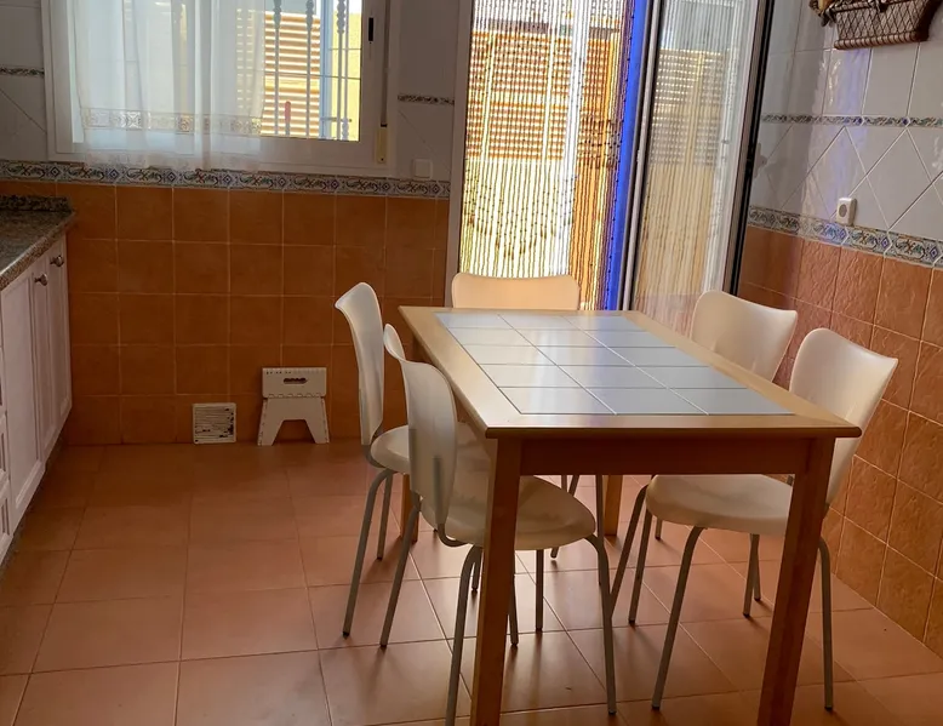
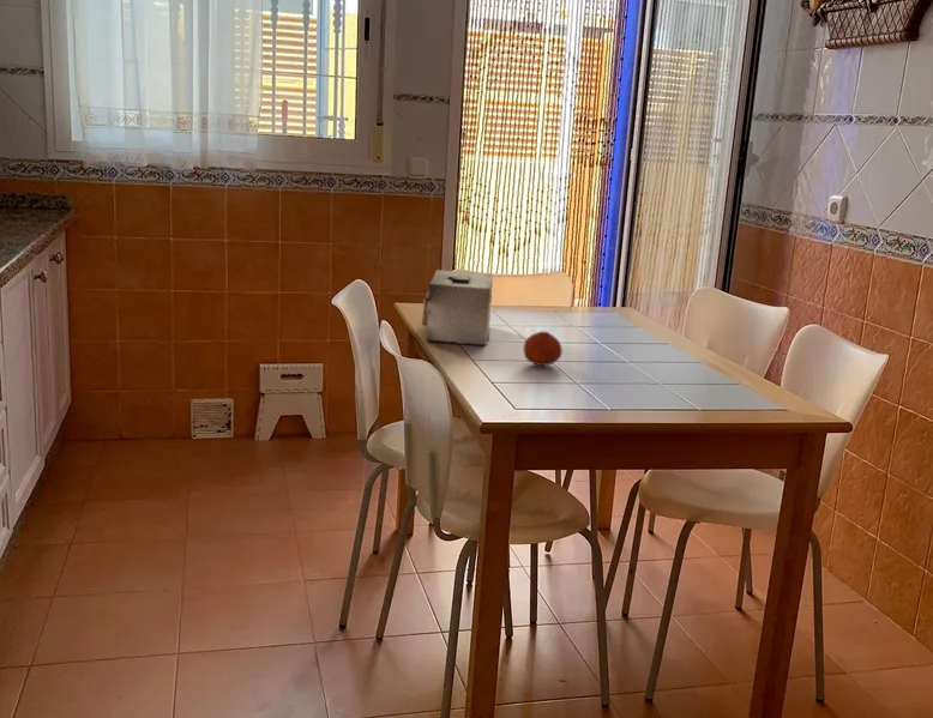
+ fruit [523,331,564,367]
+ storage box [421,269,494,346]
